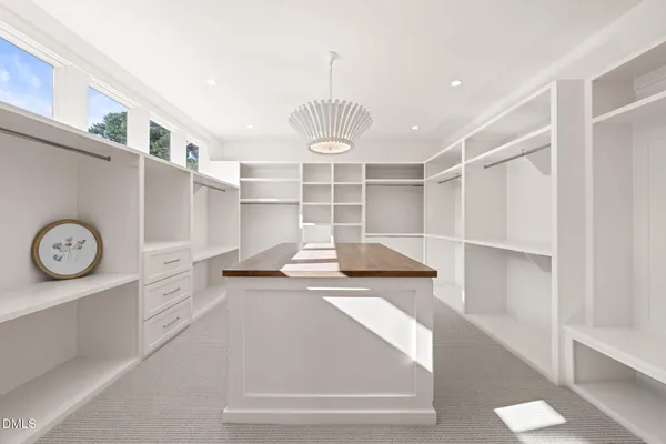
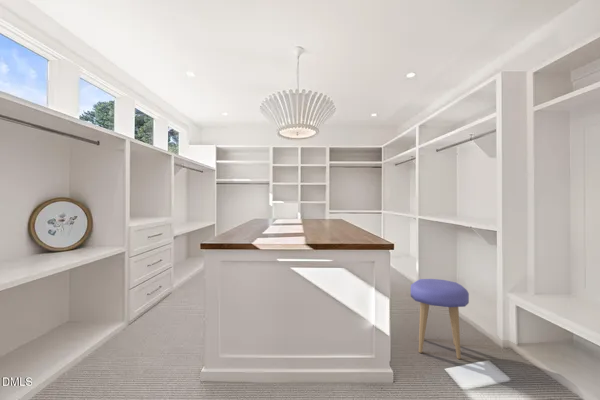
+ stool [410,278,470,360]
